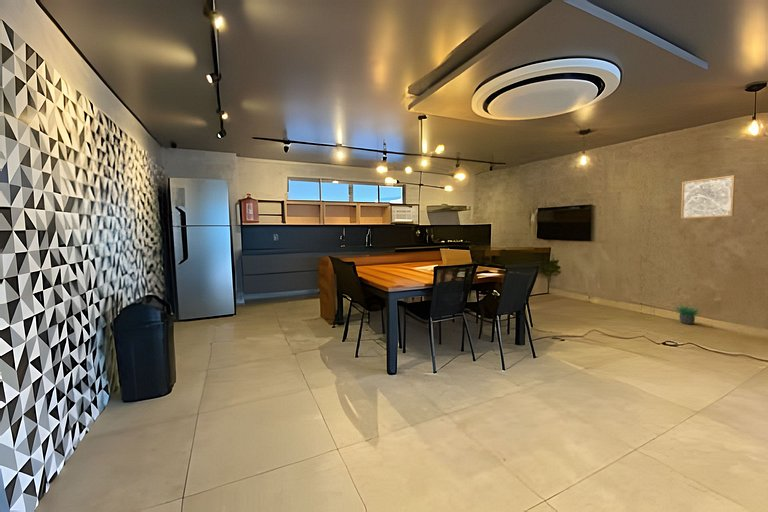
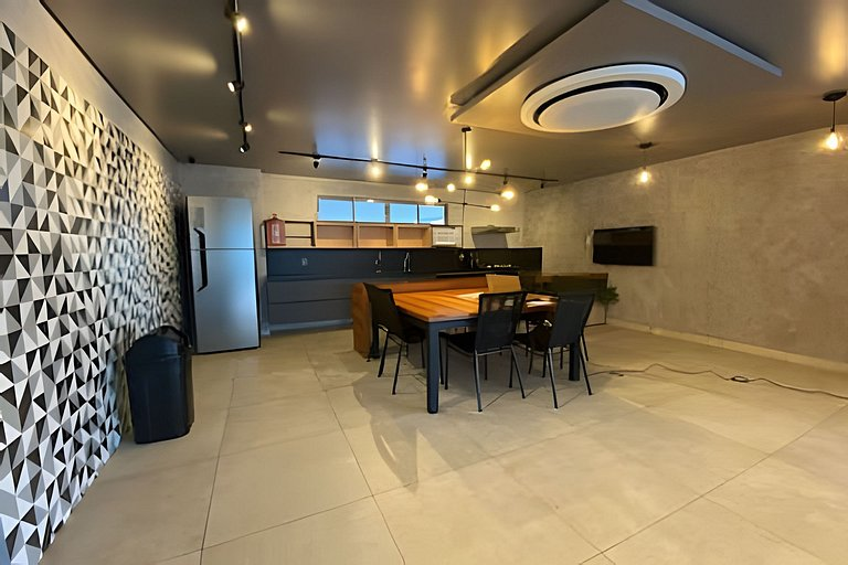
- wall art [680,174,736,220]
- potted plant [672,300,701,325]
